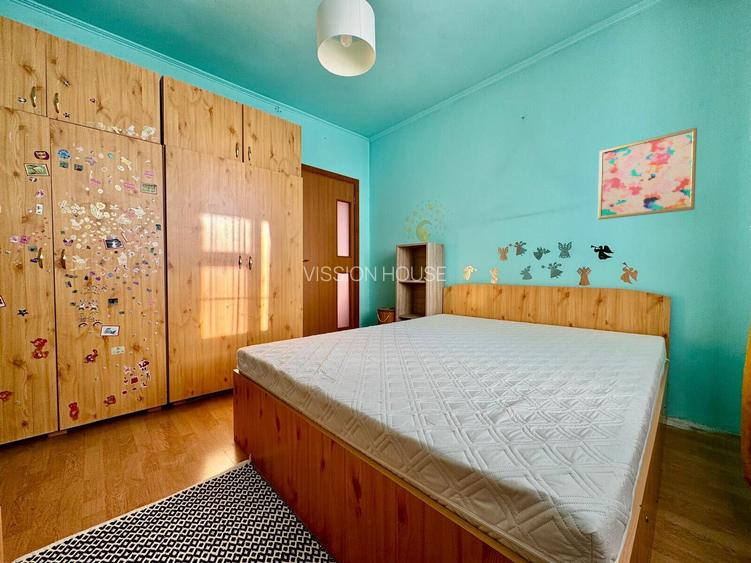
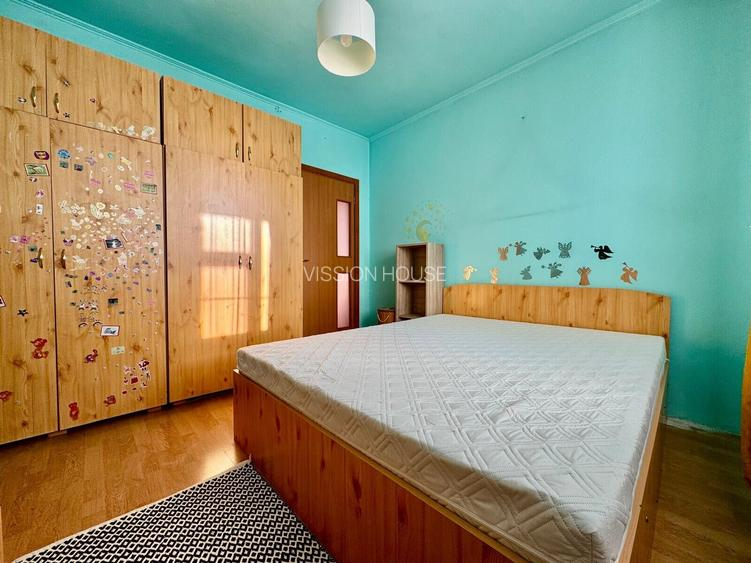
- wall art [597,127,698,221]
